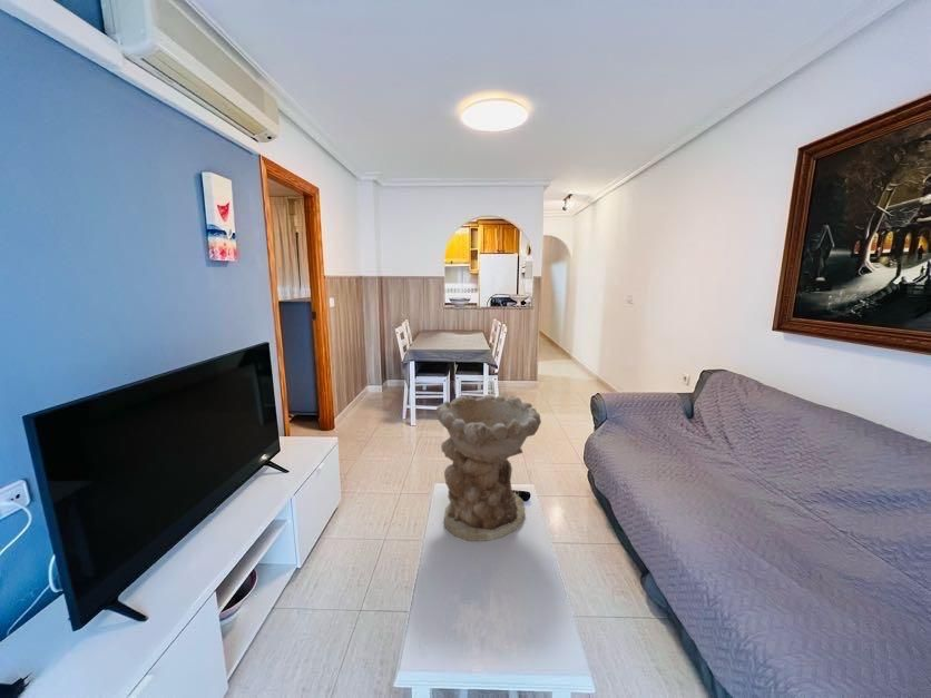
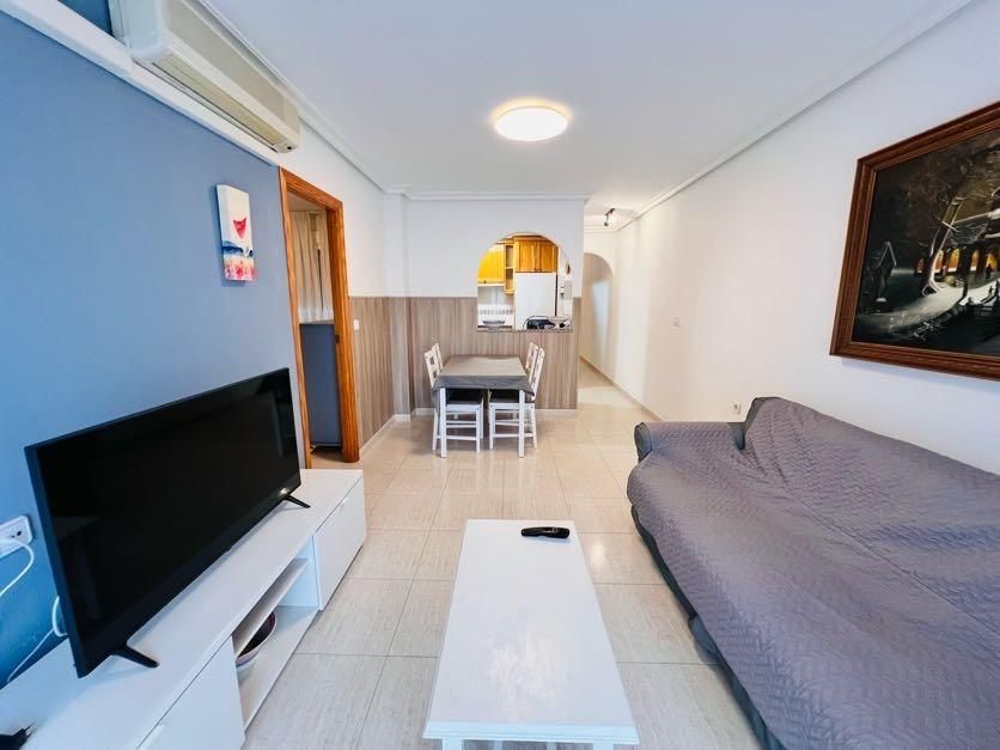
- decorative bowl [434,394,542,542]
